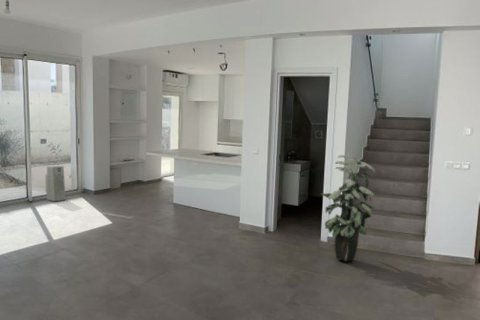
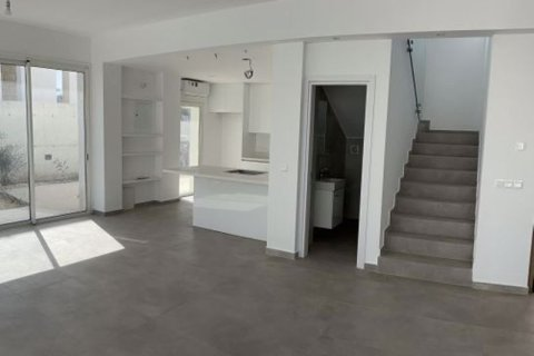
- indoor plant [321,154,378,262]
- air purifier [45,165,66,202]
